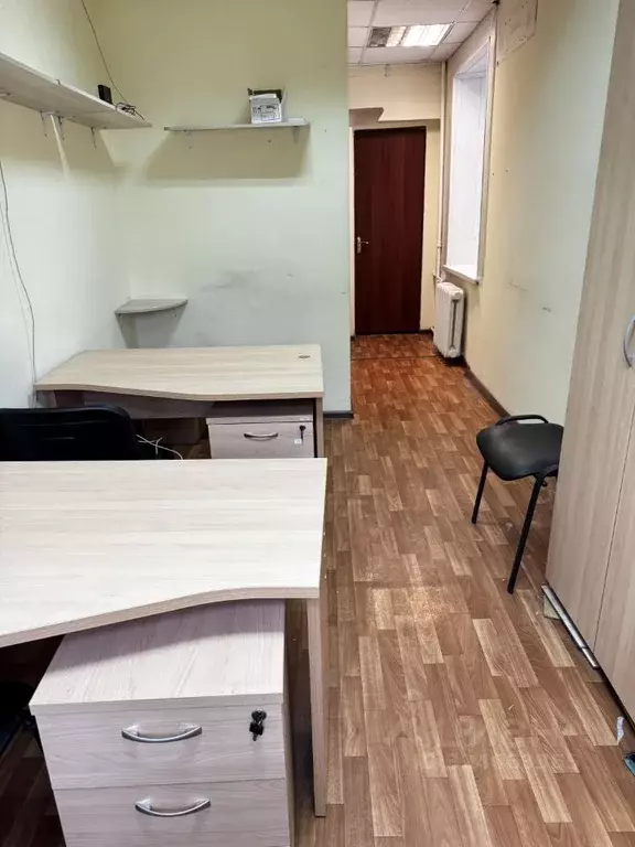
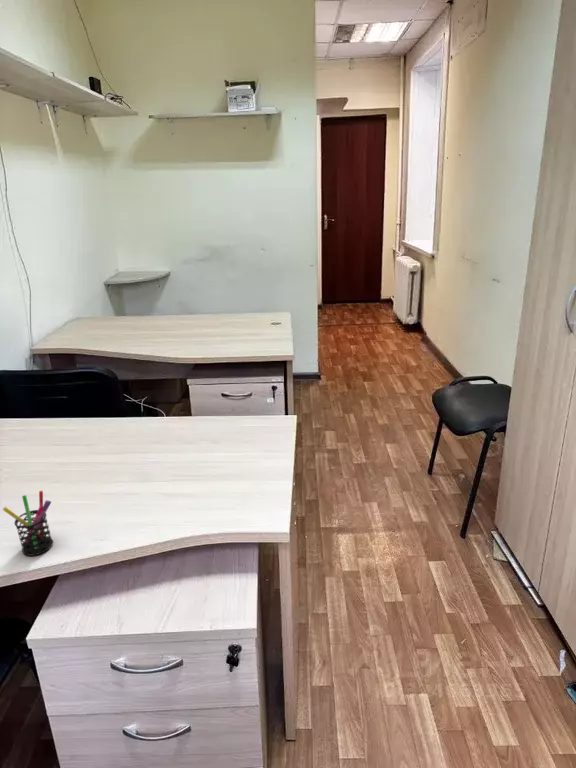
+ pen holder [2,490,54,557]
